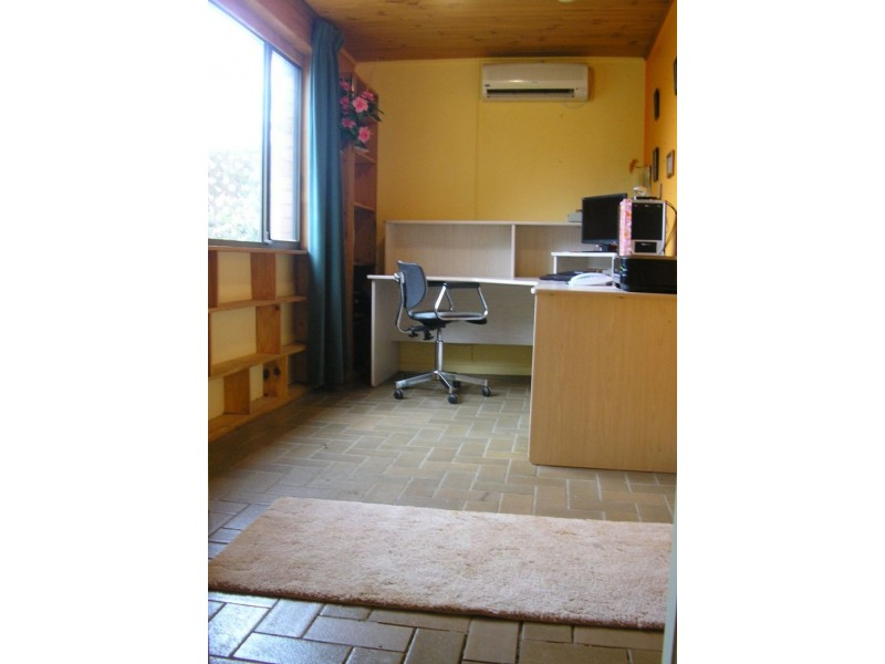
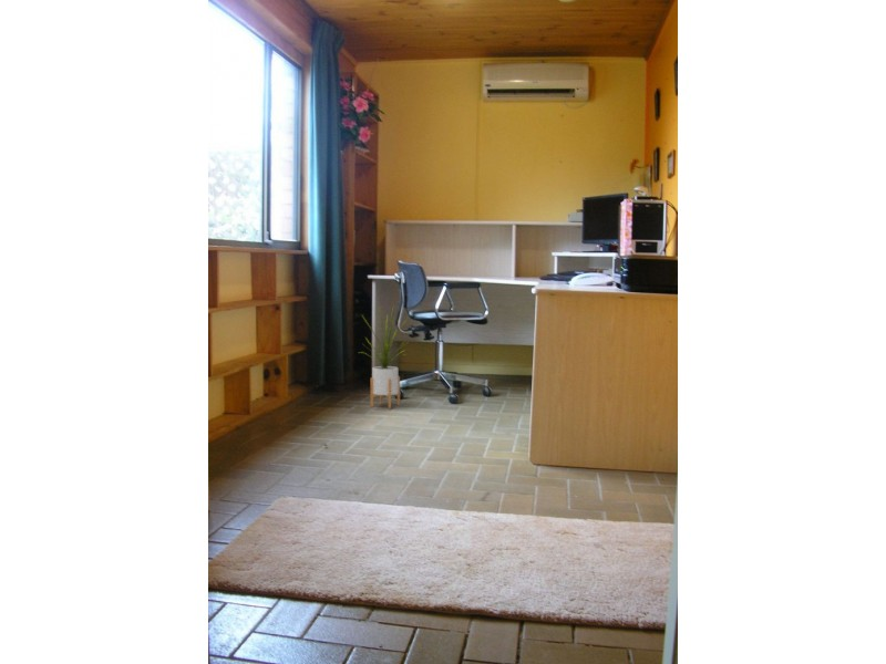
+ house plant [359,304,411,409]
